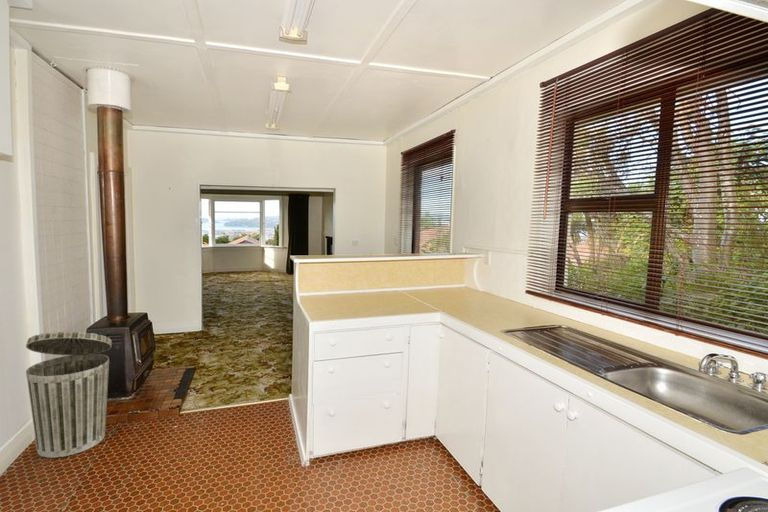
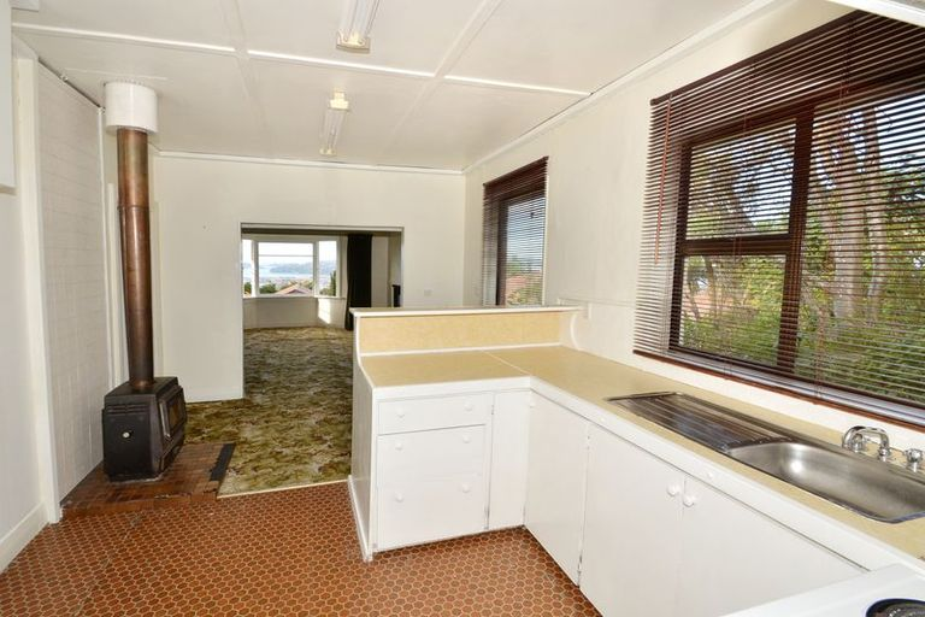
- trash can [25,331,113,459]
